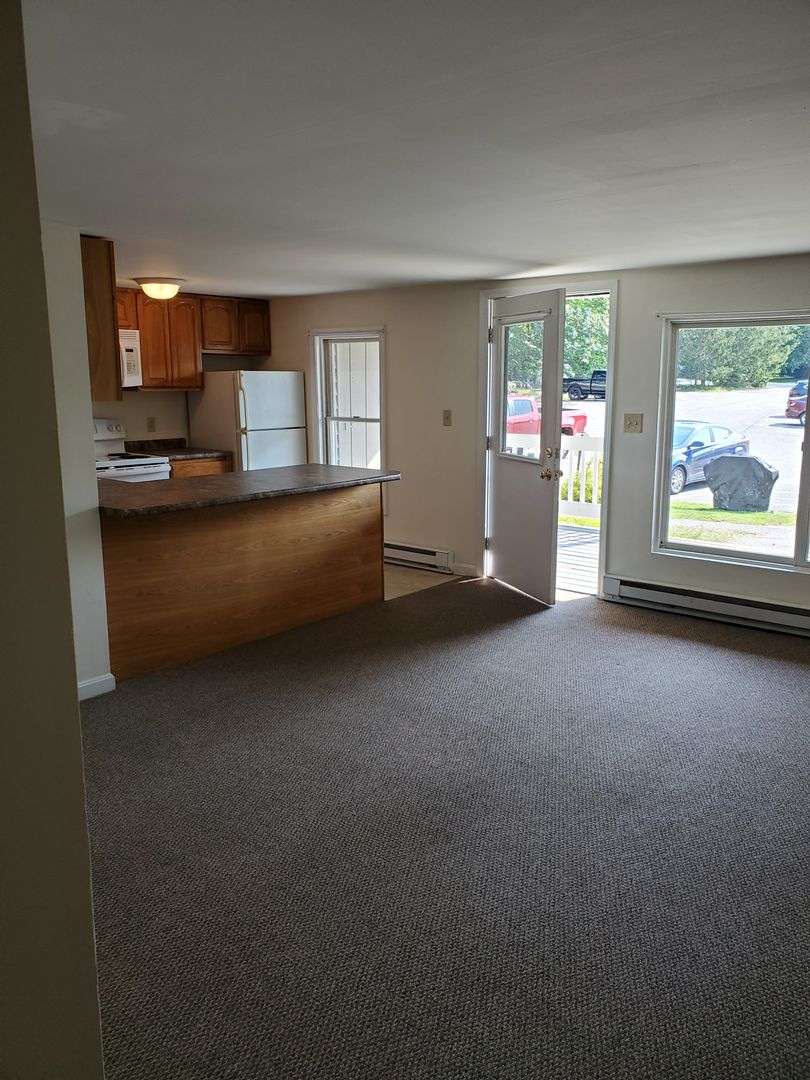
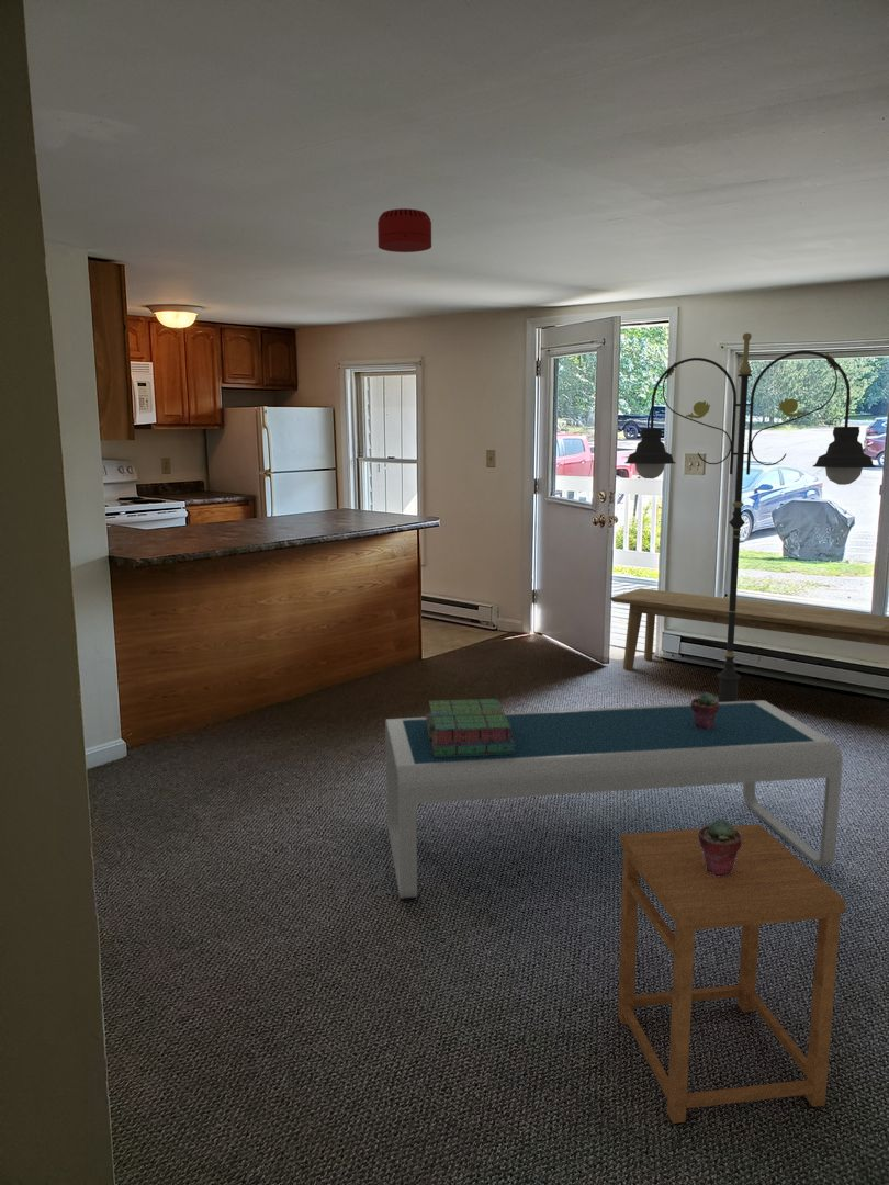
+ potted succulent [690,691,719,730]
+ smoke detector [376,207,432,253]
+ coffee table [384,699,844,900]
+ stack of books [425,698,516,757]
+ side table [617,824,847,1125]
+ bench [609,587,889,672]
+ floor lamp [624,332,877,702]
+ potted succulent [698,817,742,877]
